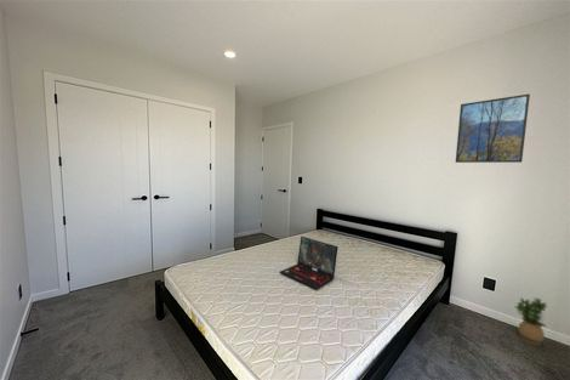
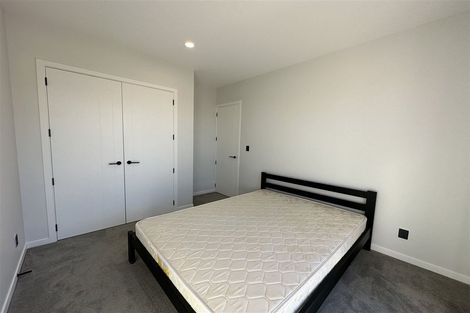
- laptop [279,236,340,290]
- potted plant [513,296,548,346]
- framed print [455,92,531,164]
